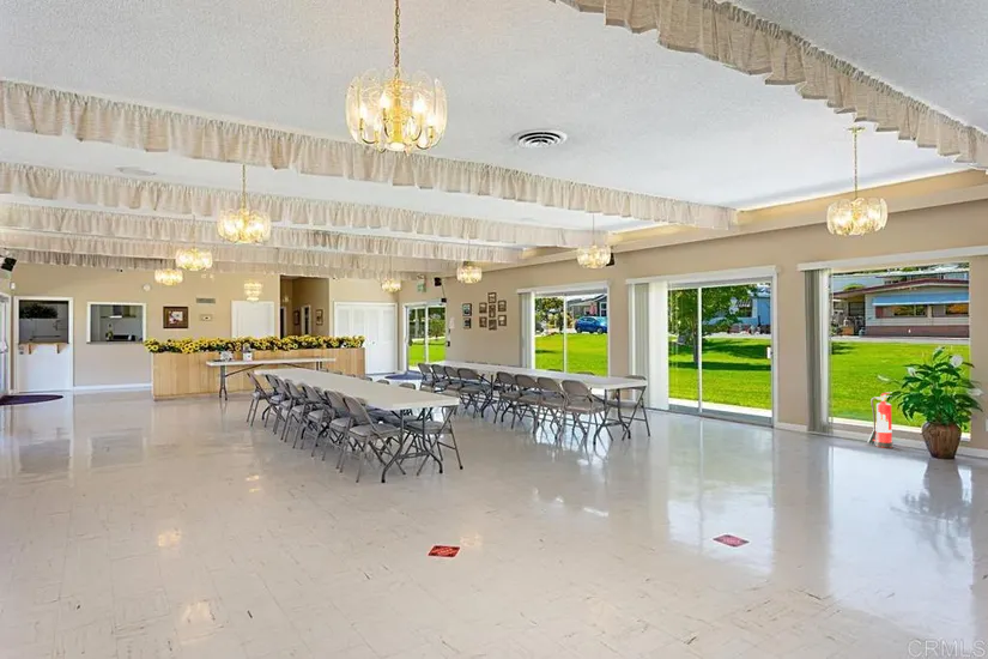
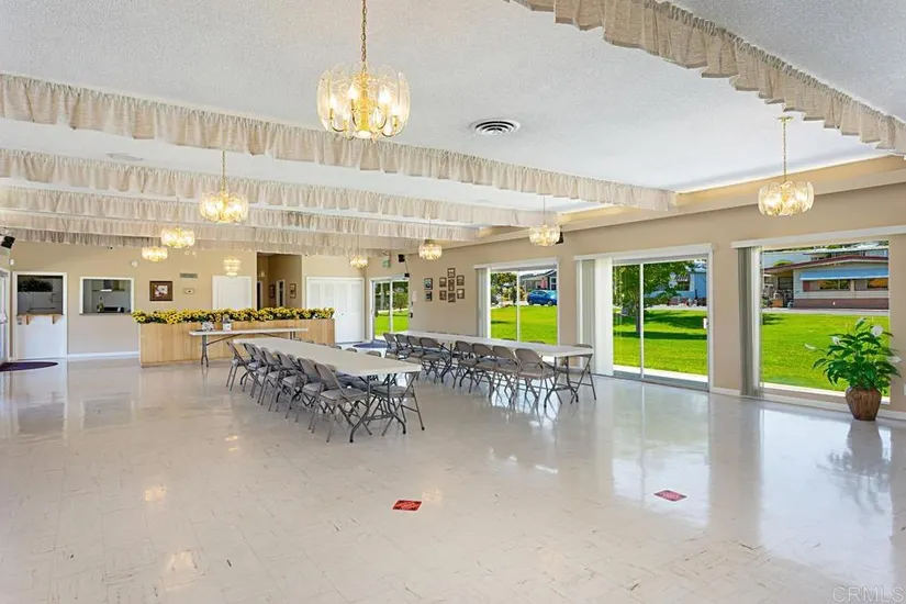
- fire extinguisher [867,391,895,449]
